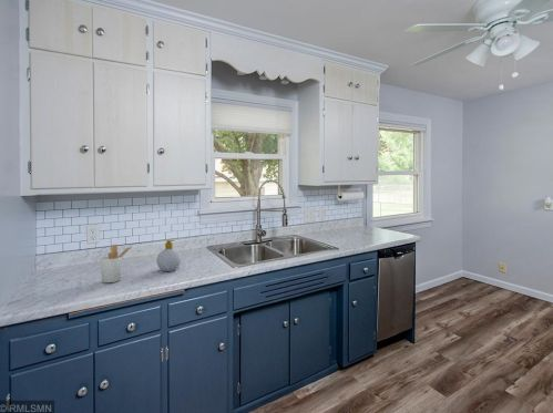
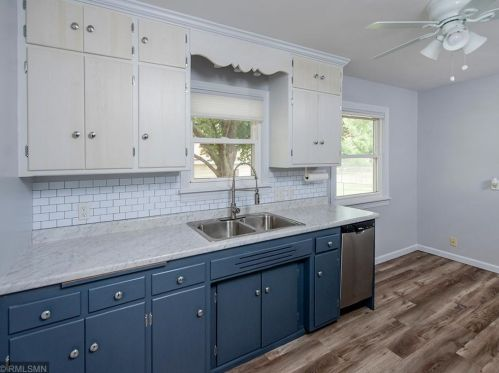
- utensil holder [100,244,133,283]
- soap bottle [155,239,182,272]
